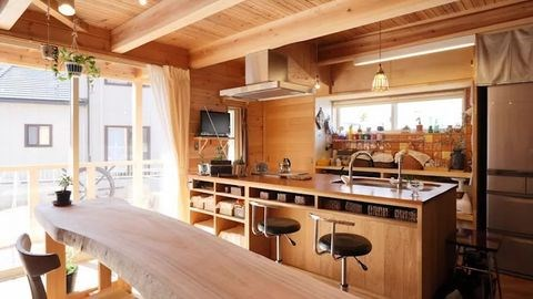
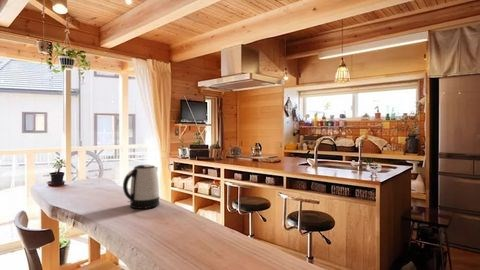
+ kettle [122,164,160,210]
